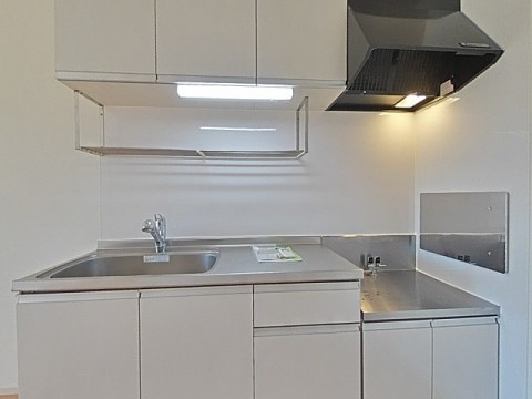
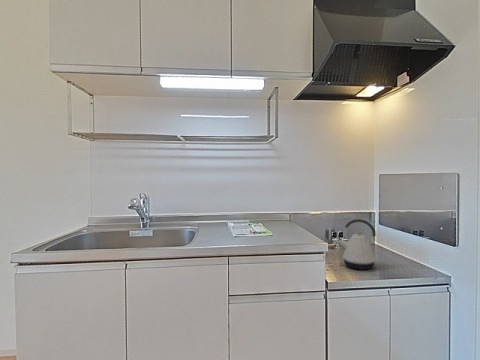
+ kettle [337,218,379,270]
